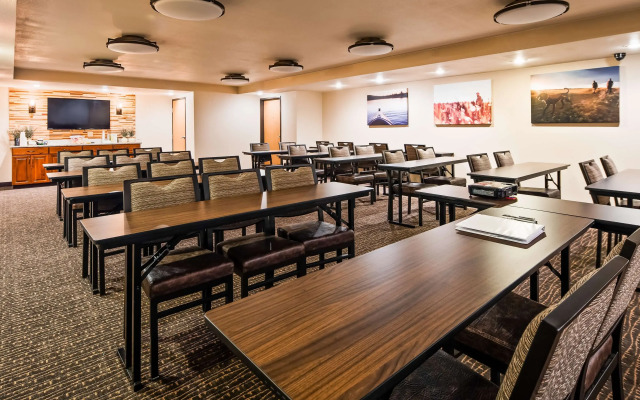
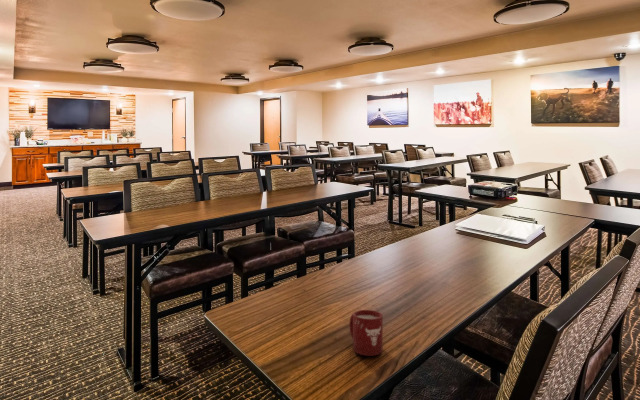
+ cup [348,309,384,357]
